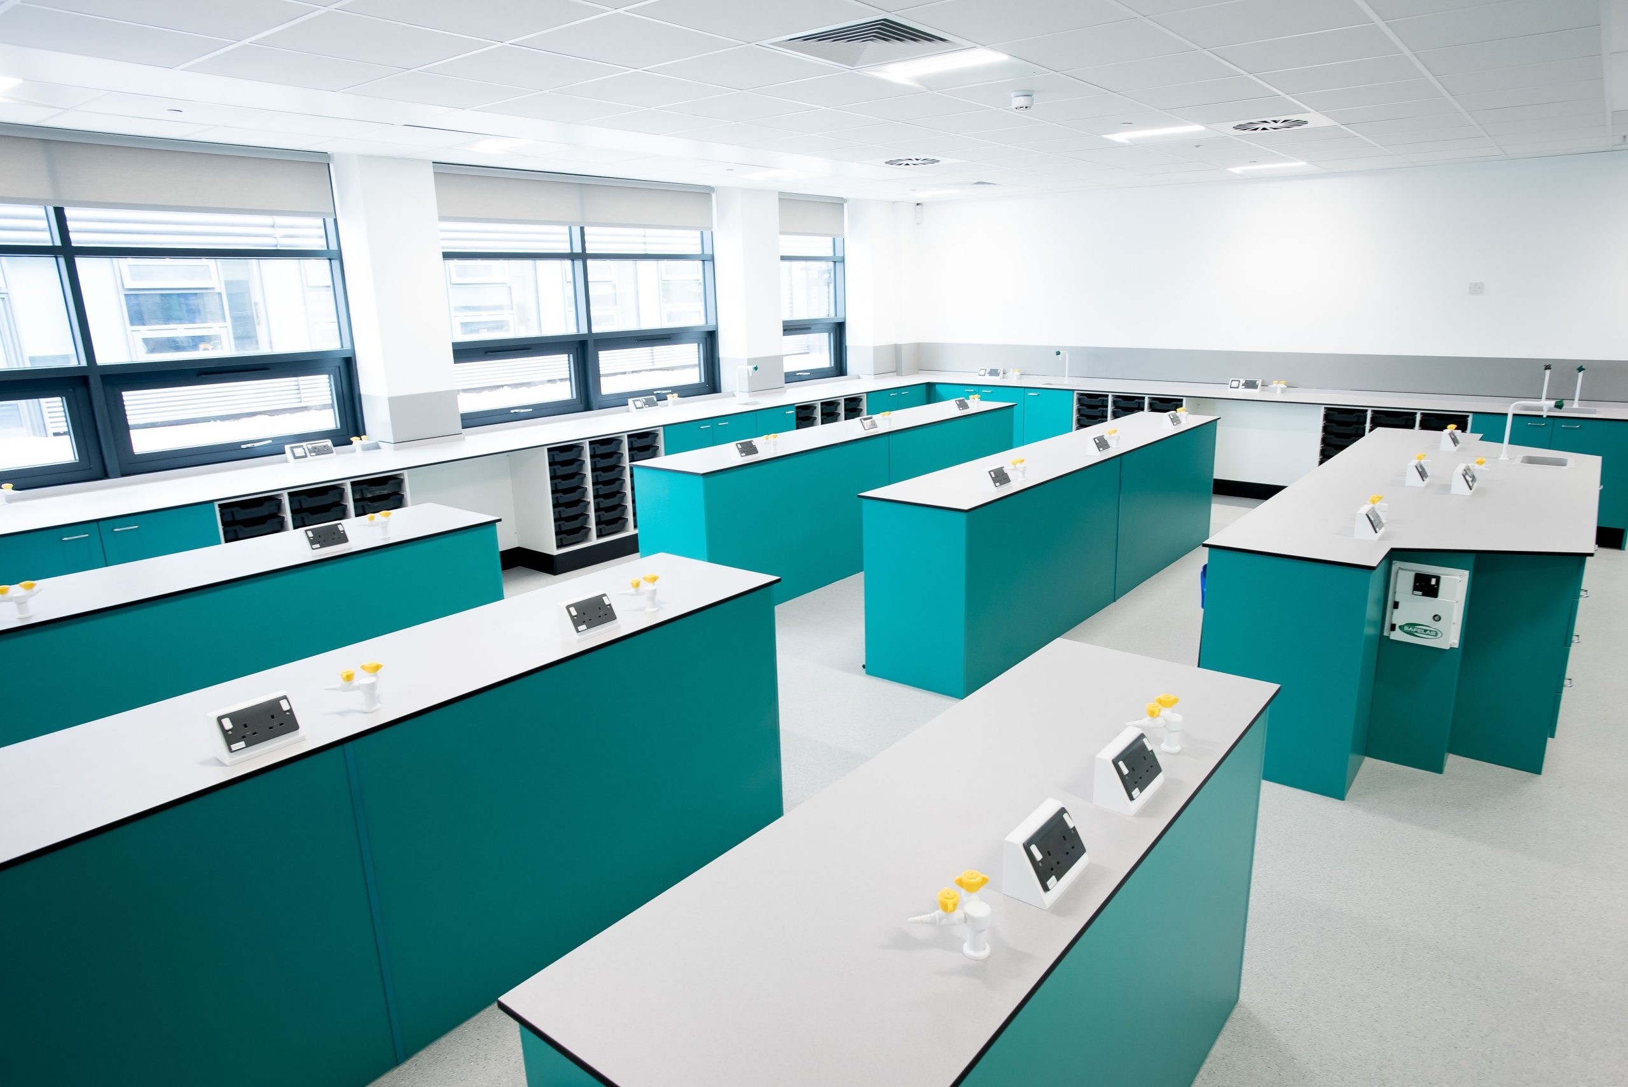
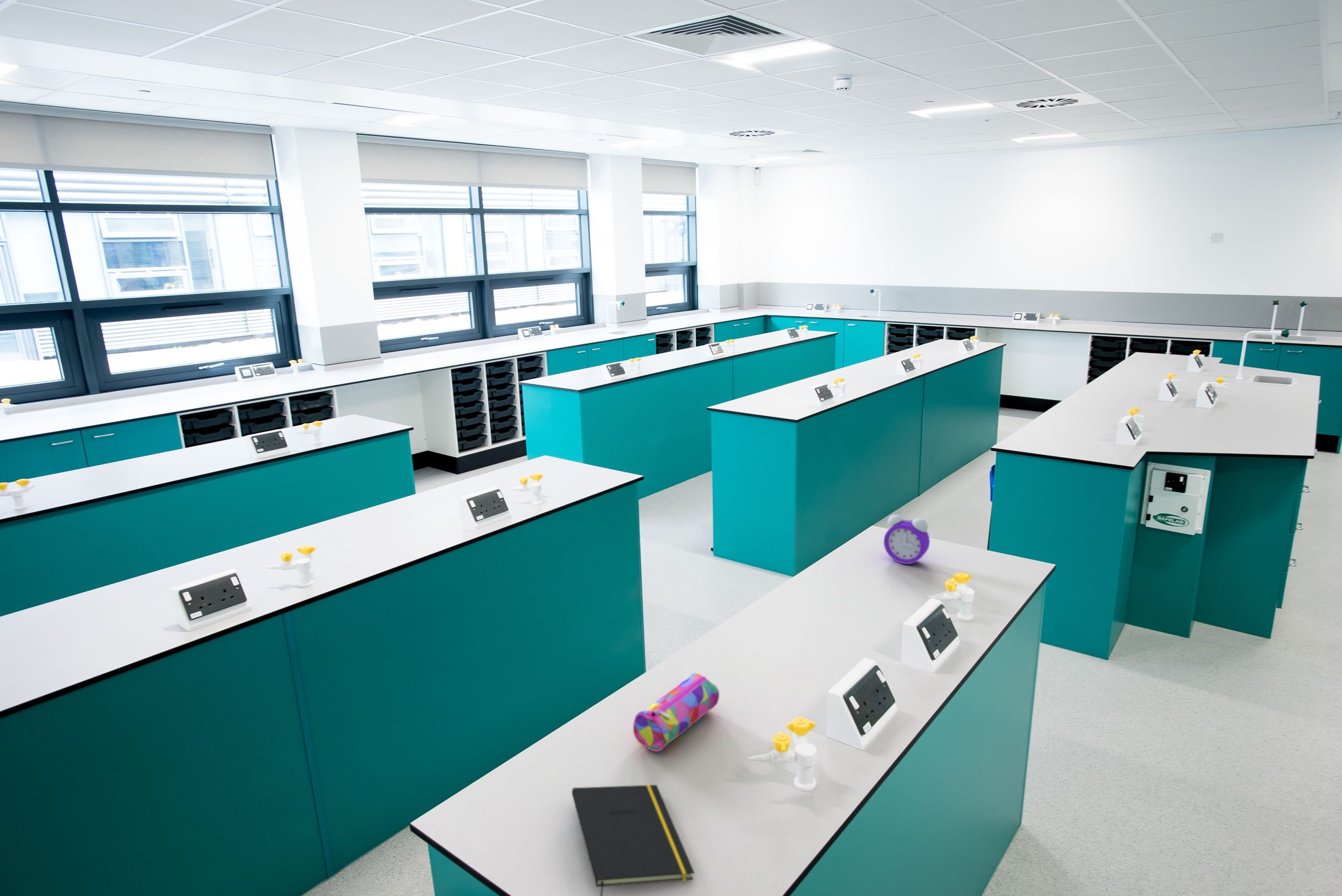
+ alarm clock [883,514,930,565]
+ notepad [571,784,695,896]
+ pencil case [633,673,720,752]
